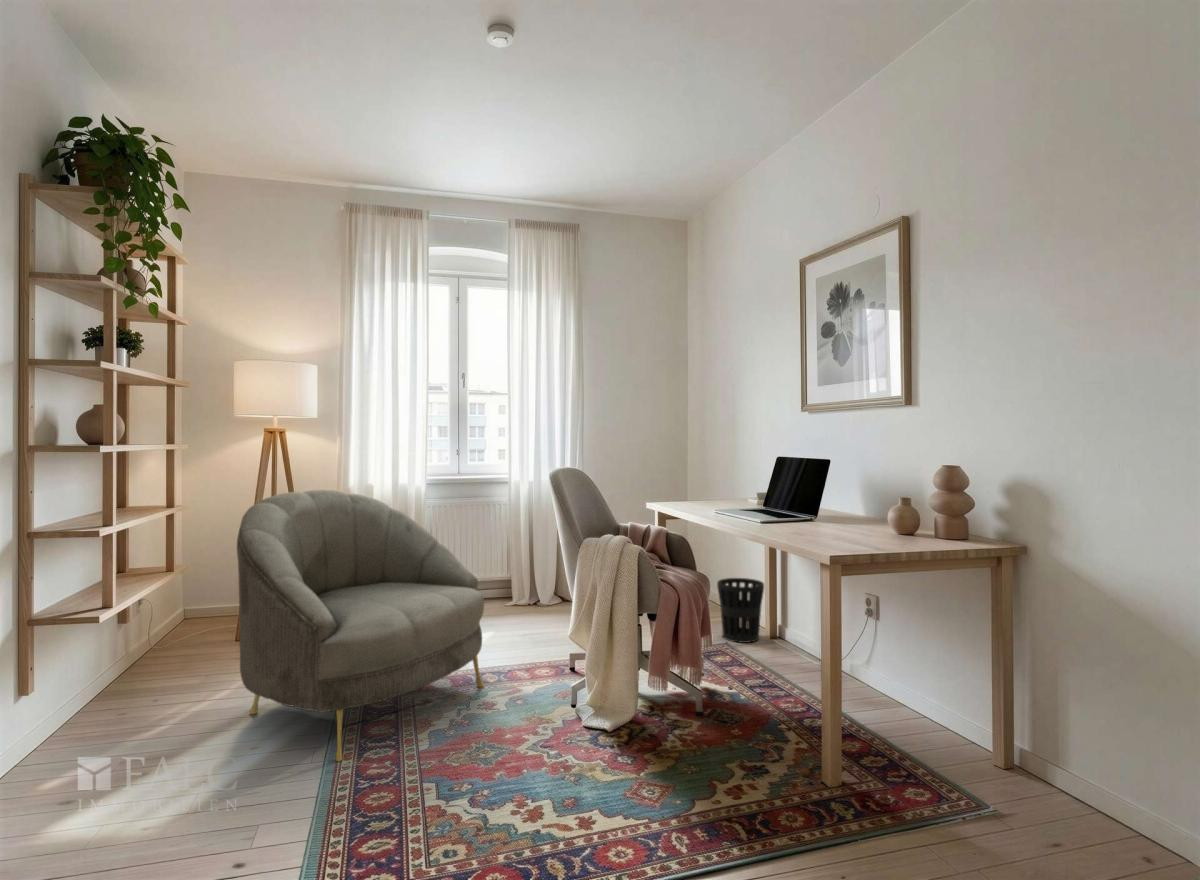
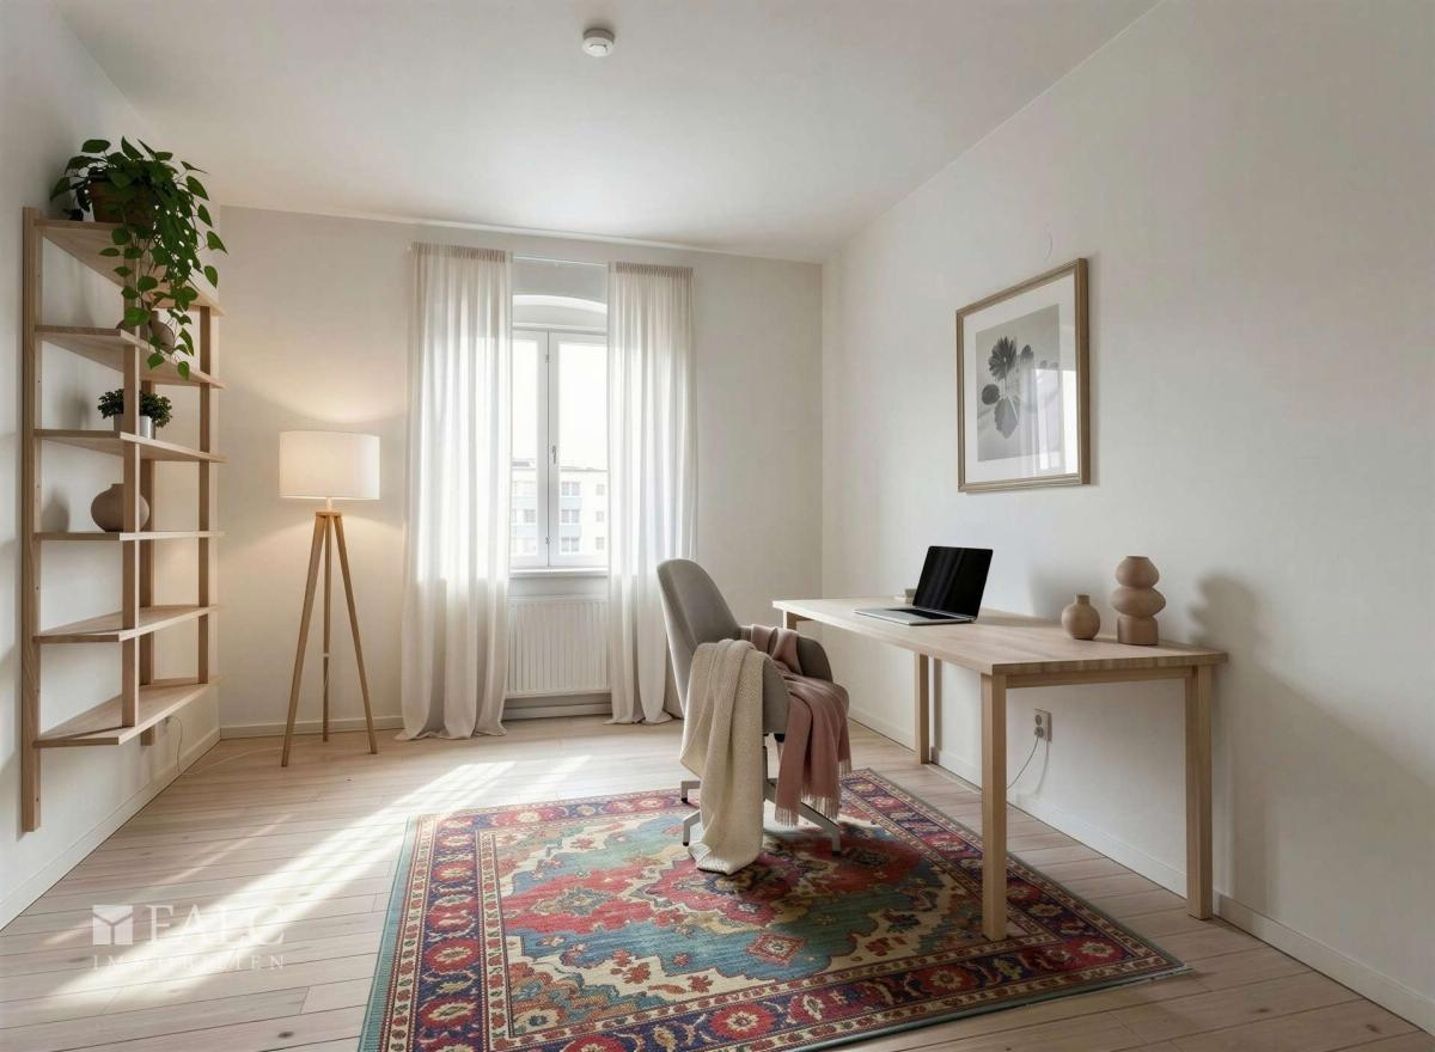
- wastebasket [716,577,765,644]
- armchair [236,489,485,762]
